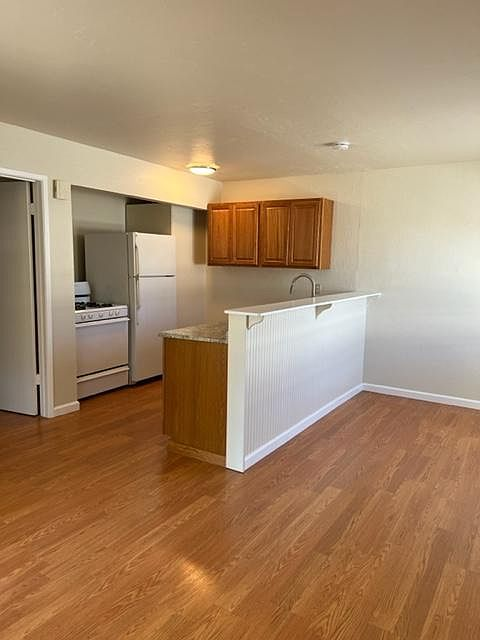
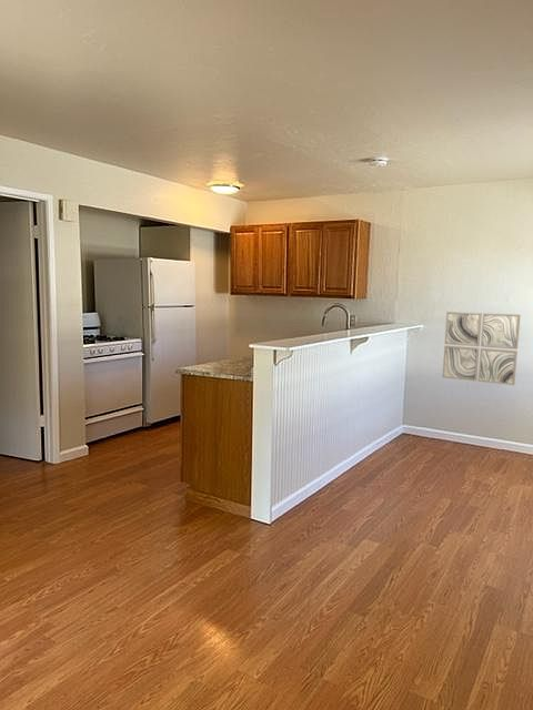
+ wall art [442,311,522,386]
